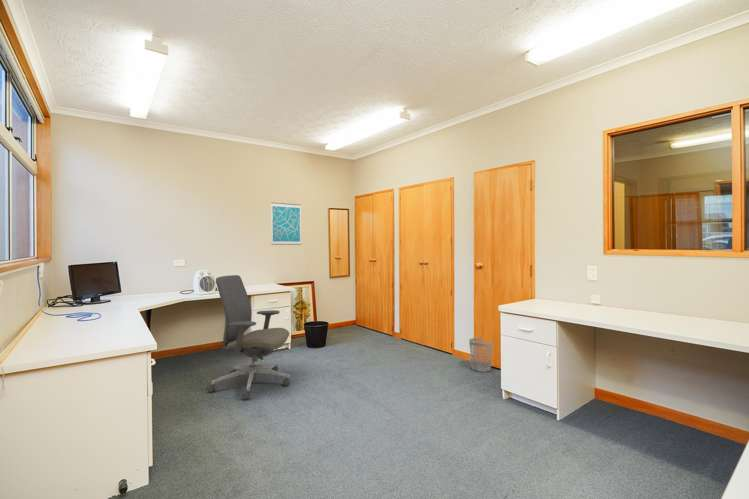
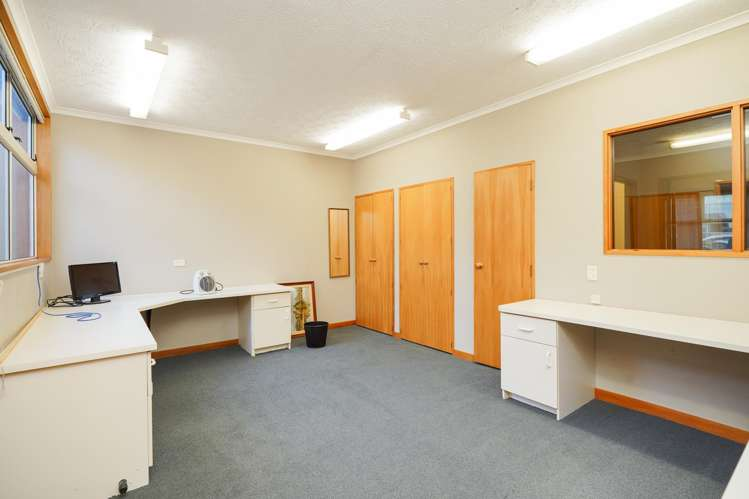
- wastebasket [468,337,494,373]
- office chair [206,274,291,400]
- wall art [270,201,302,246]
